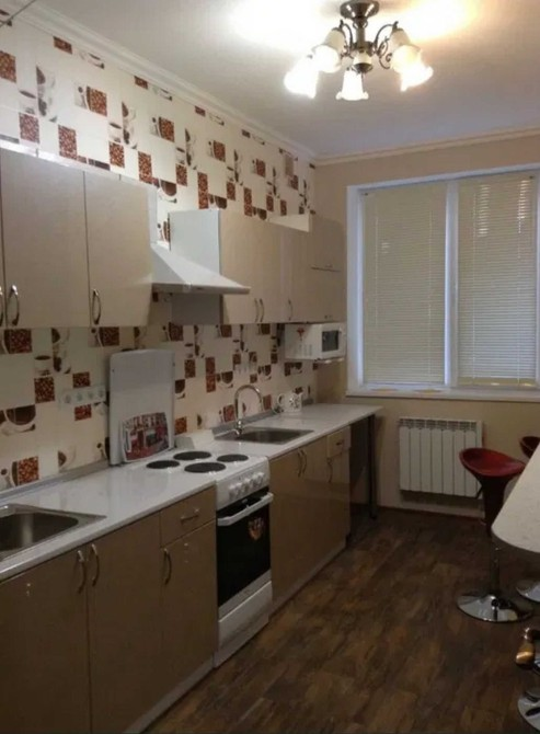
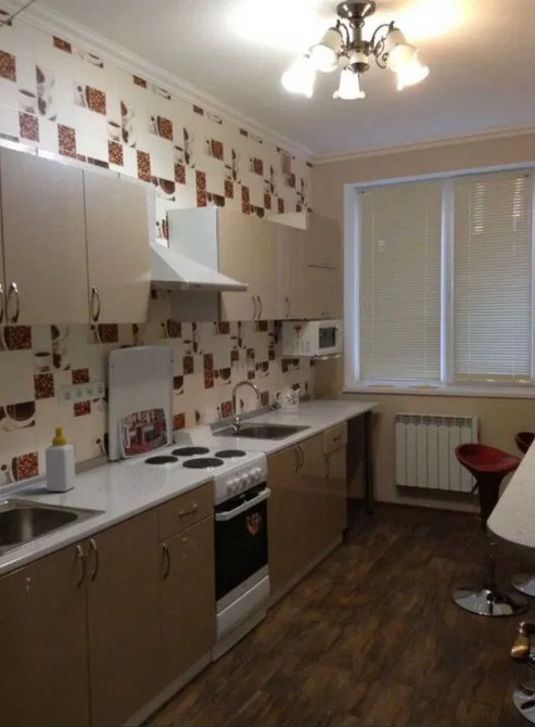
+ soap bottle [44,425,76,493]
